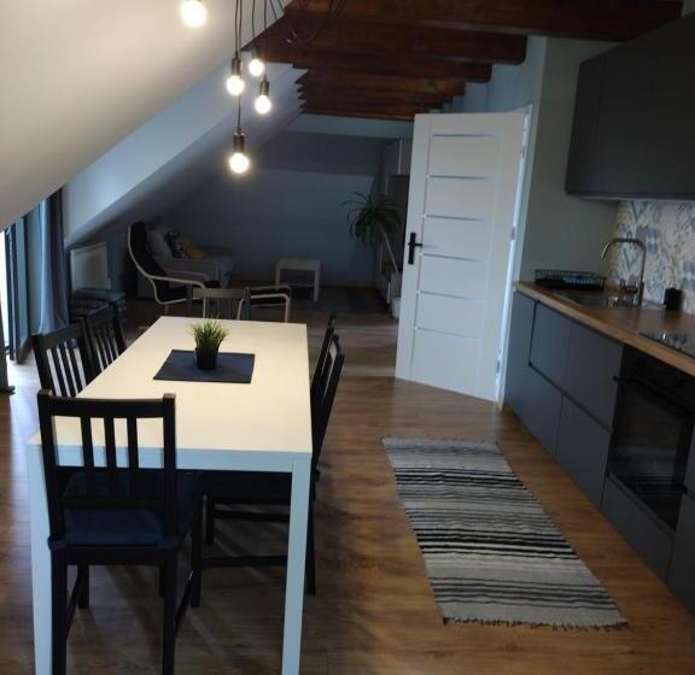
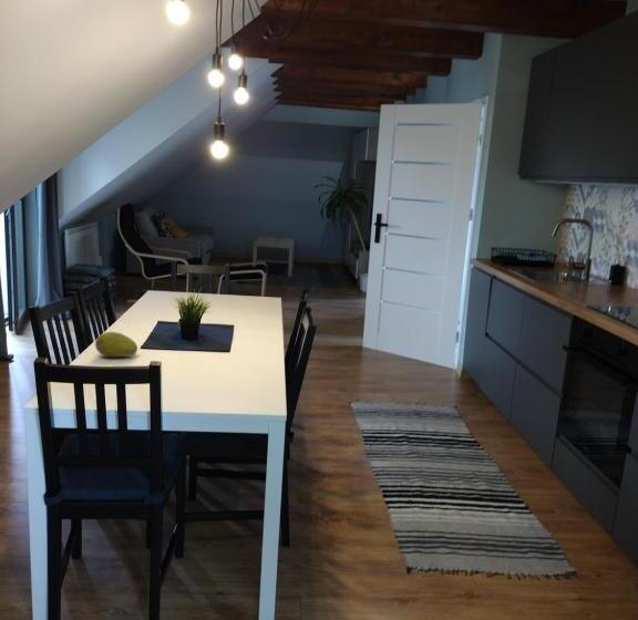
+ fruit [94,331,138,359]
